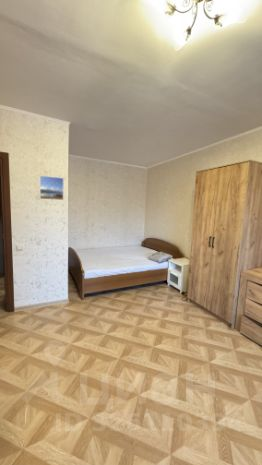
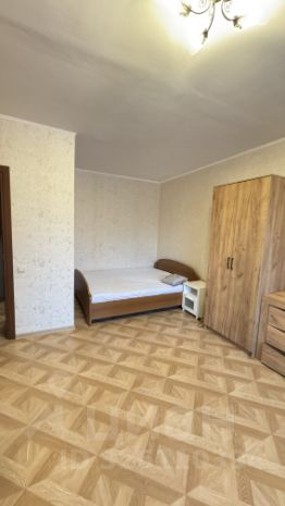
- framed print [39,174,65,201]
